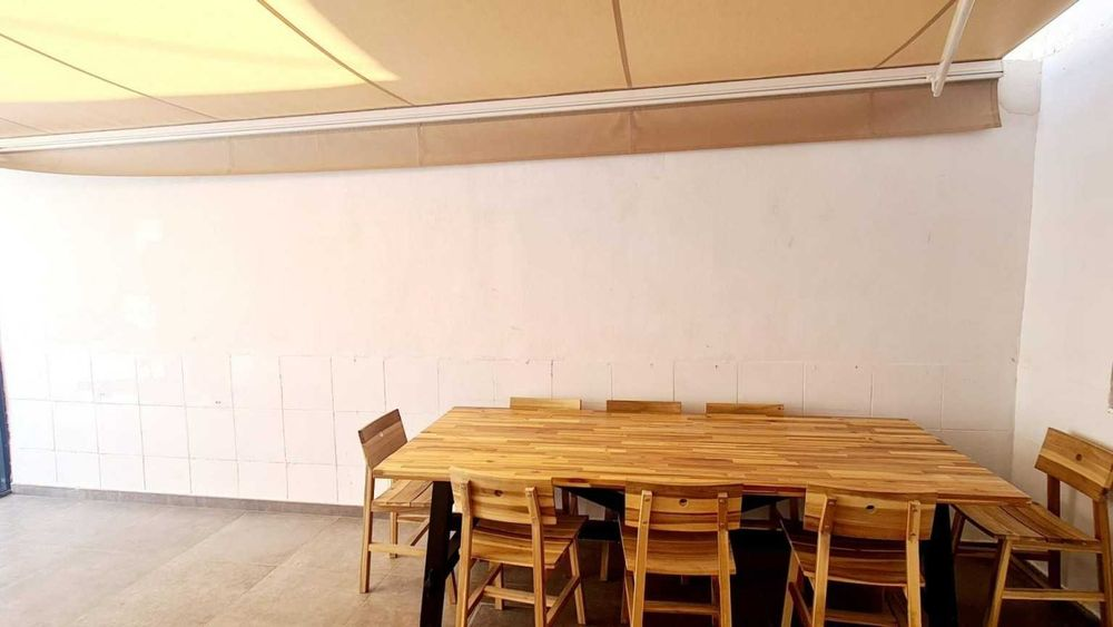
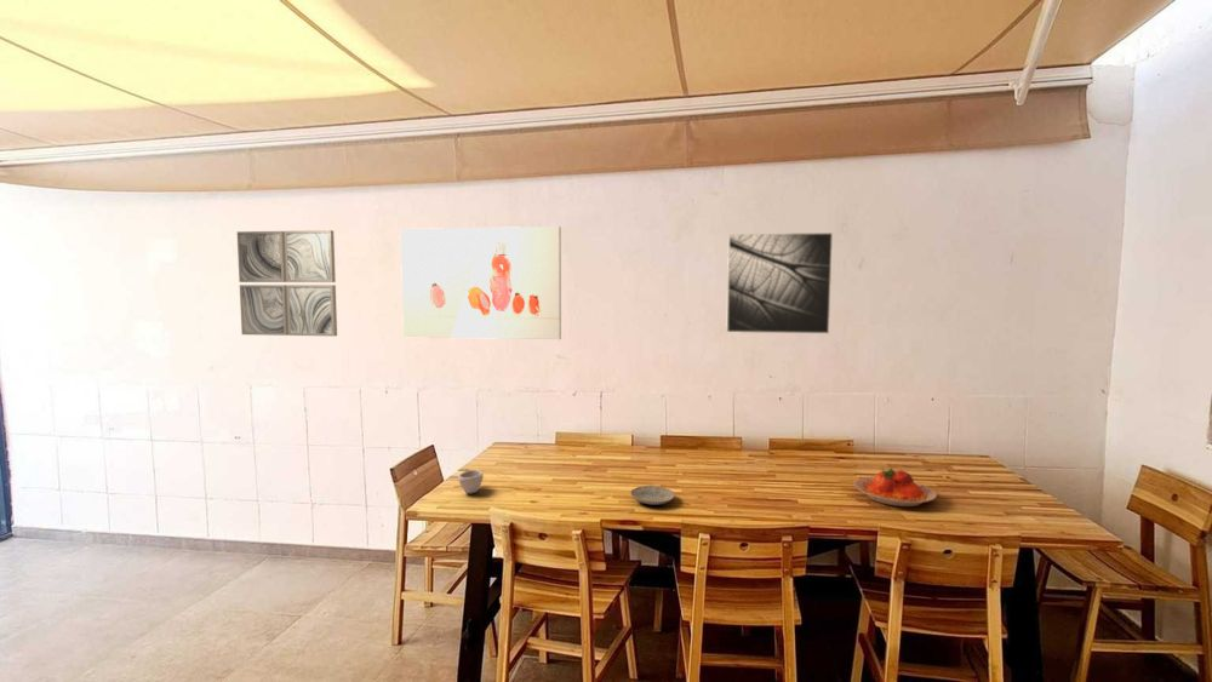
+ wall art [400,225,562,340]
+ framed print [725,231,834,336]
+ plate [853,466,938,508]
+ plate [629,485,676,506]
+ cup [457,468,484,494]
+ wall art [236,229,338,338]
